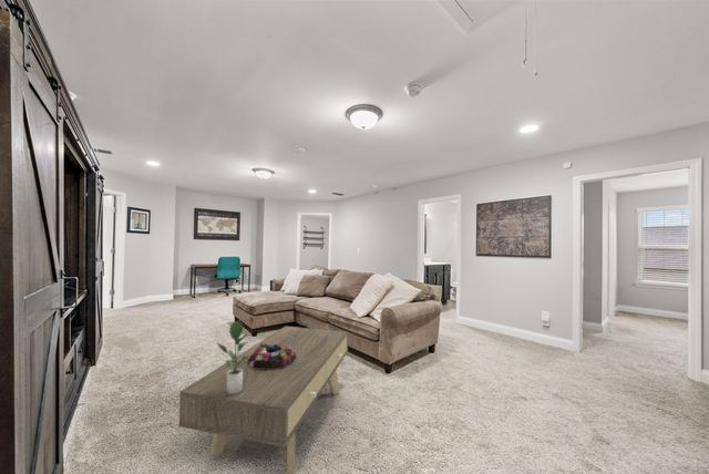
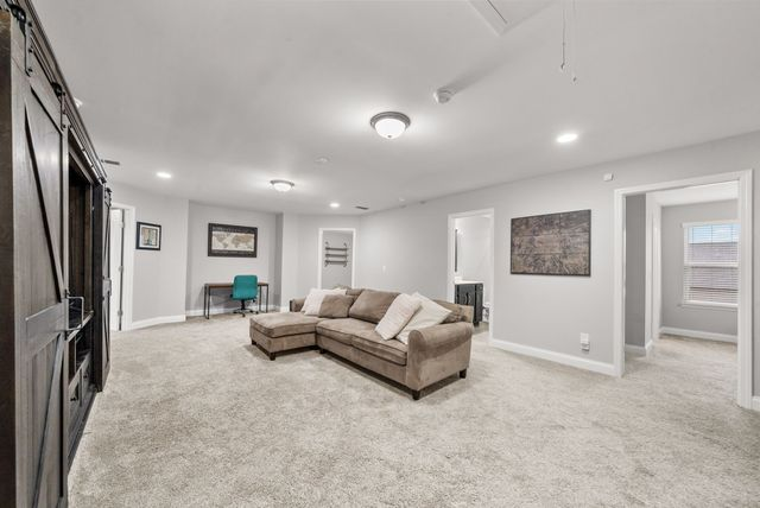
- potted plant [216,319,249,394]
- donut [247,343,296,368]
- coffee table [178,326,349,474]
